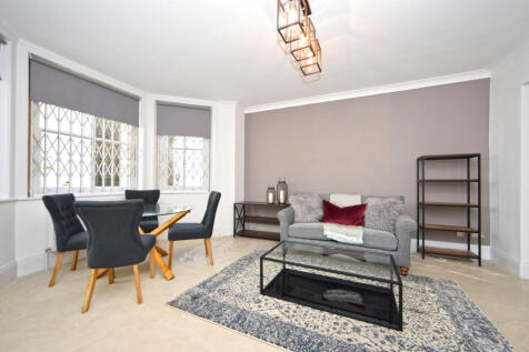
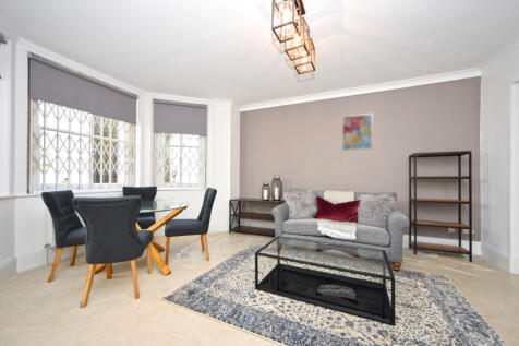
+ wall art [341,112,374,152]
